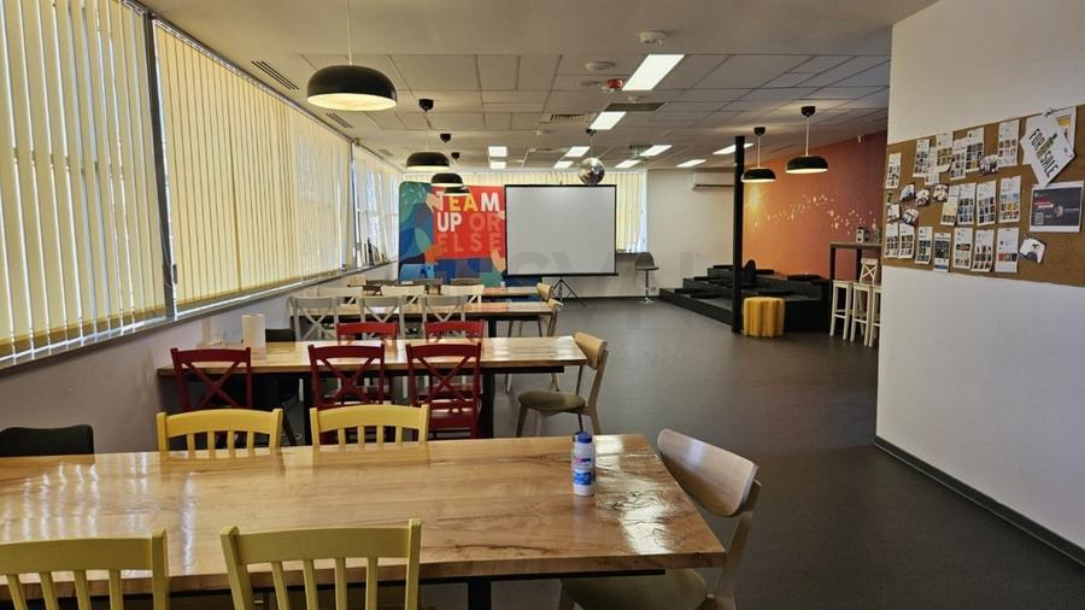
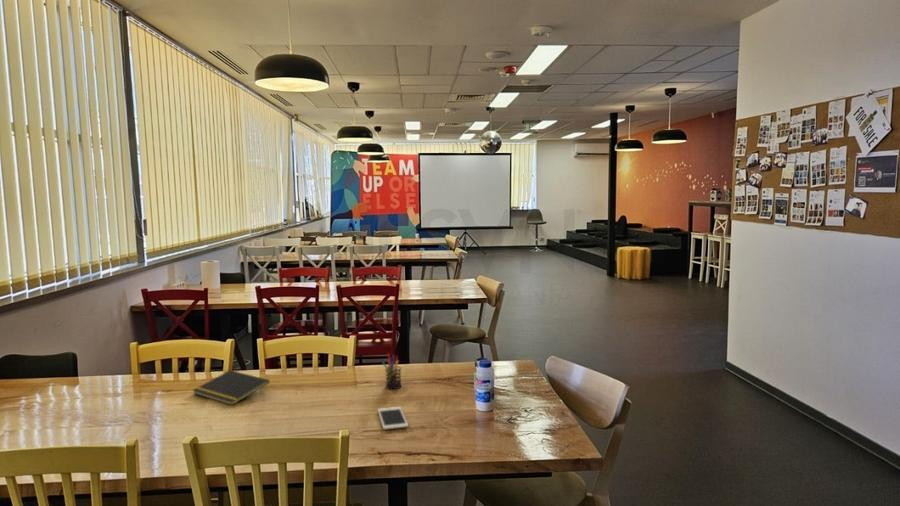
+ pen holder [381,352,402,390]
+ cell phone [377,406,409,430]
+ notepad [192,369,271,406]
